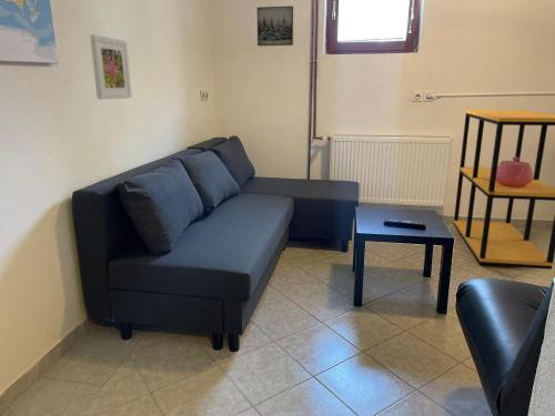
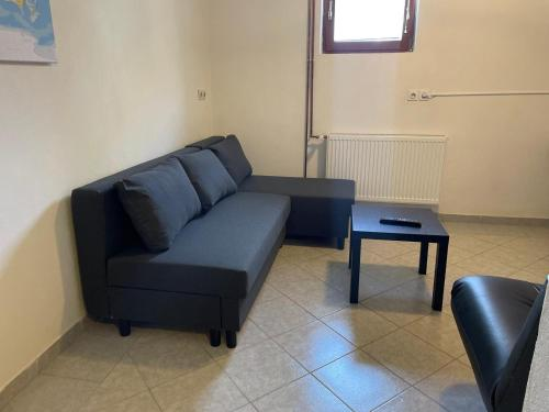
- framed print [89,33,133,101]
- wall art [256,4,294,47]
- shelving unit [453,109,555,271]
